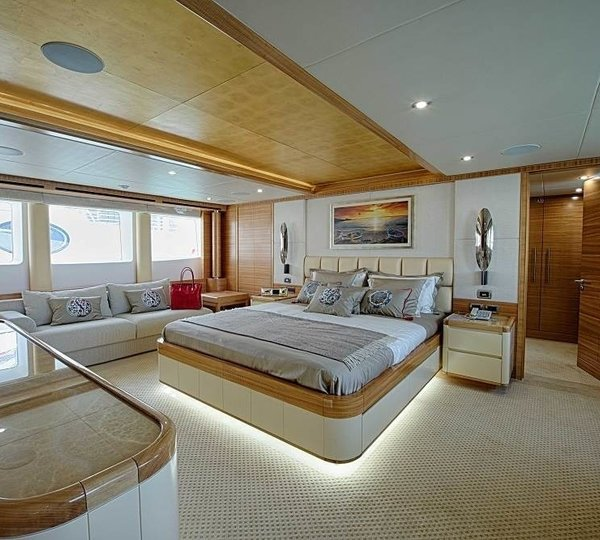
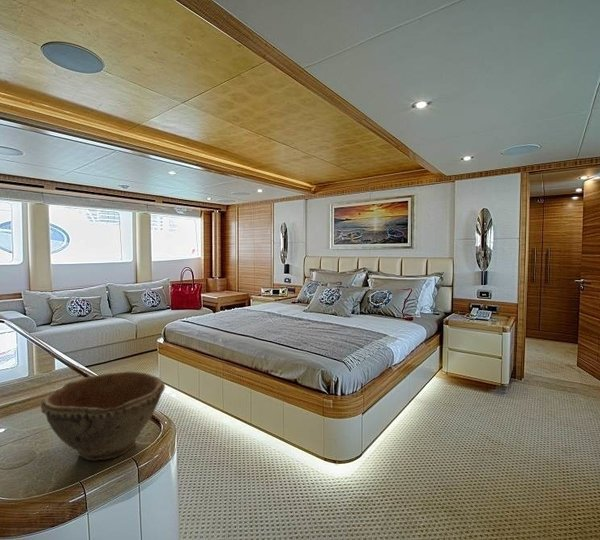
+ bowl [39,371,166,461]
